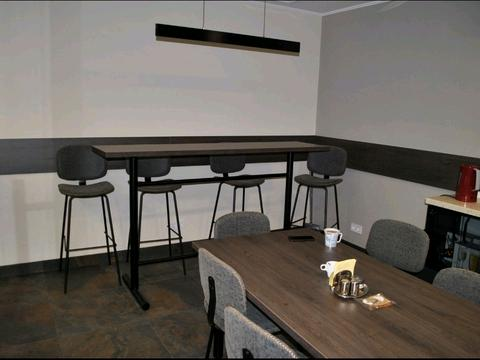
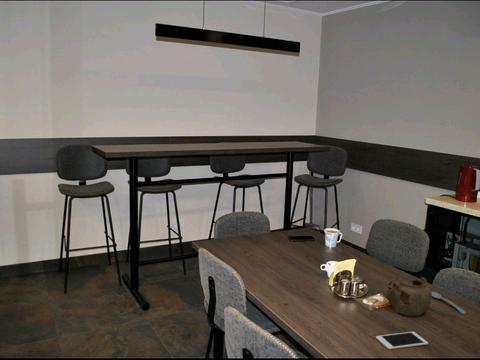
+ spoon [431,291,466,315]
+ cell phone [375,331,429,350]
+ teapot [386,276,433,317]
